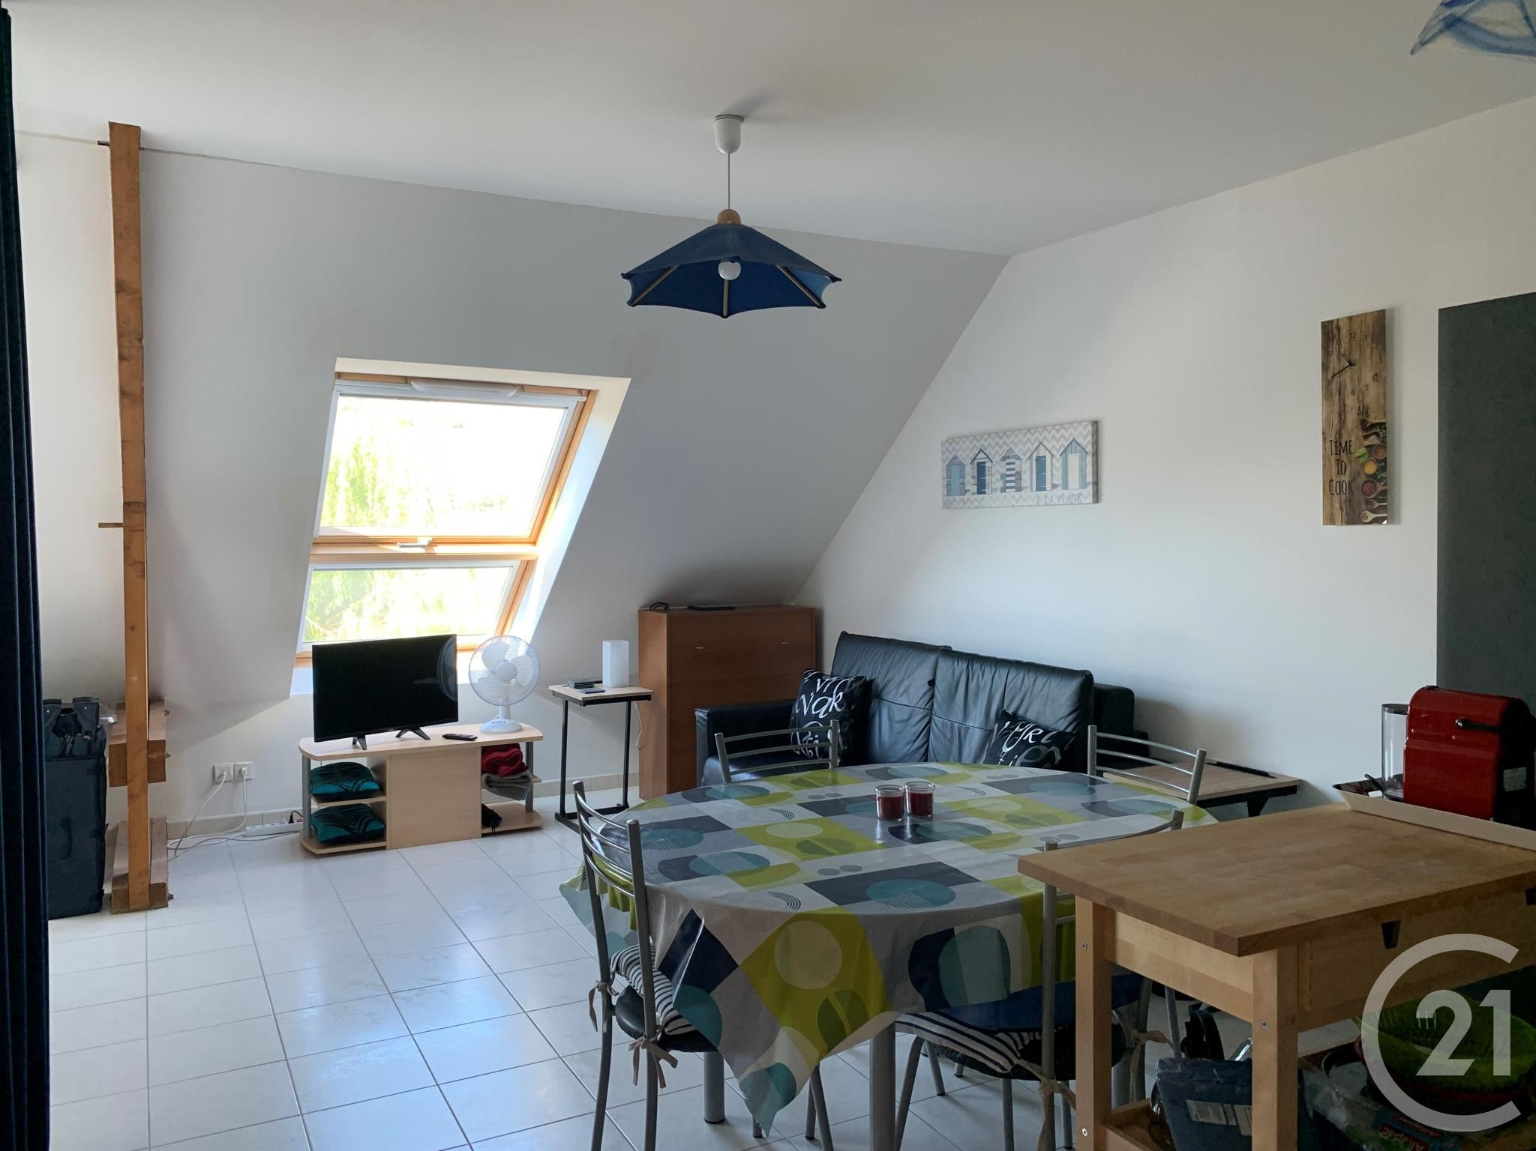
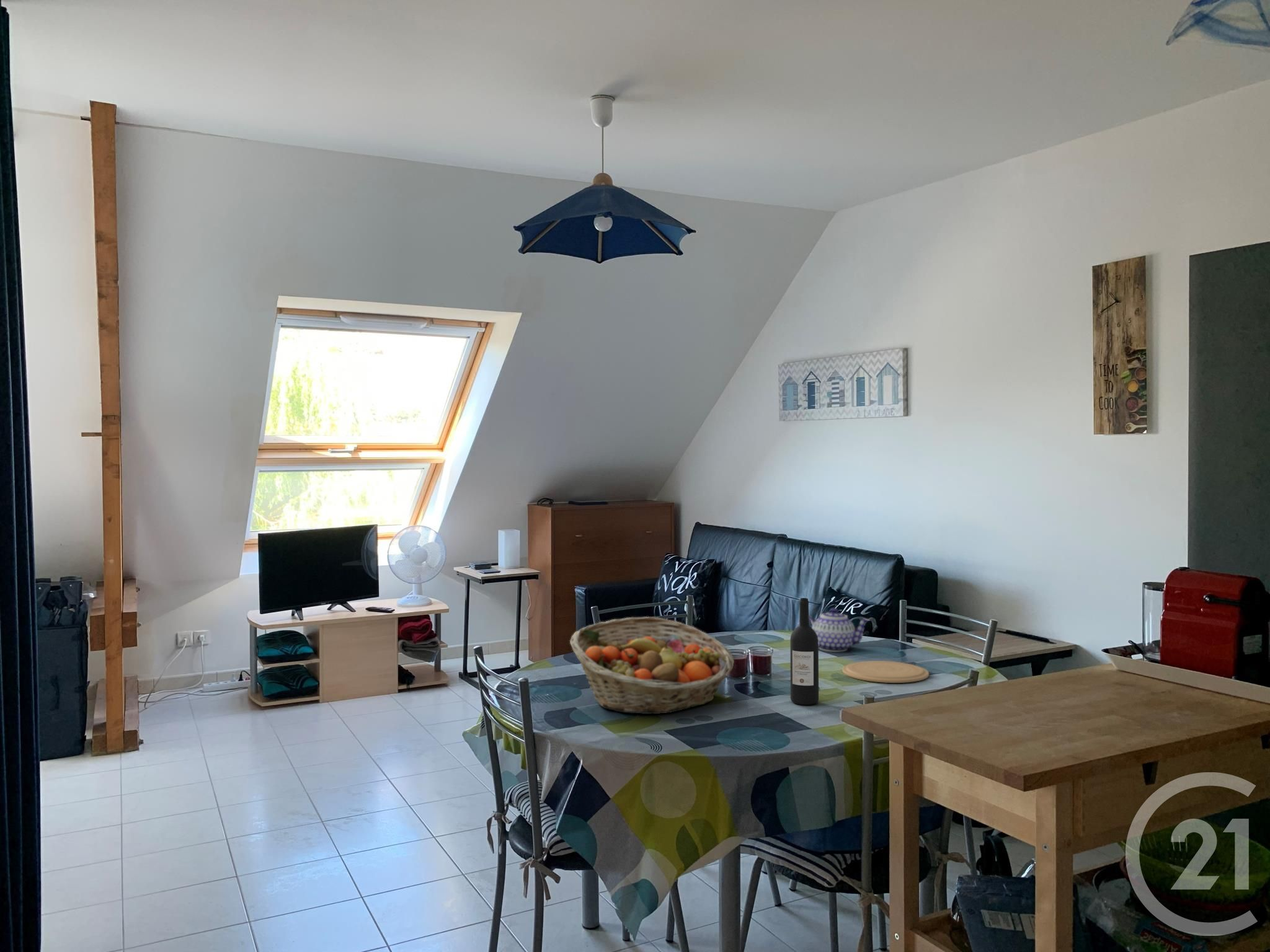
+ wine bottle [790,597,819,705]
+ fruit basket [569,616,735,715]
+ teapot [797,607,871,653]
+ plate [841,660,930,684]
